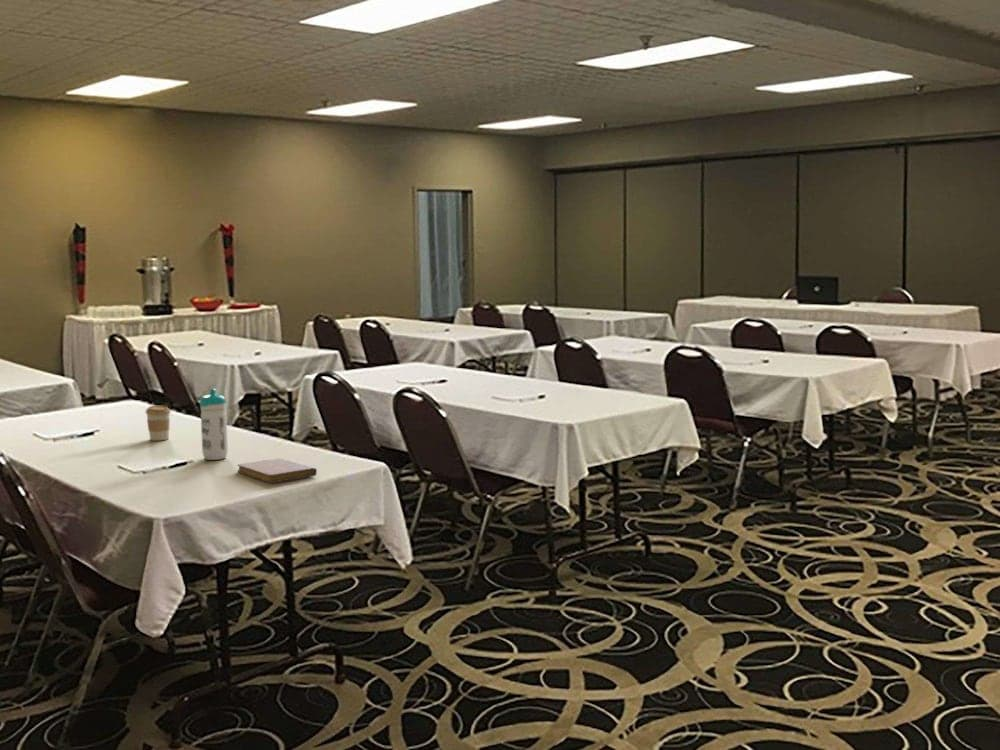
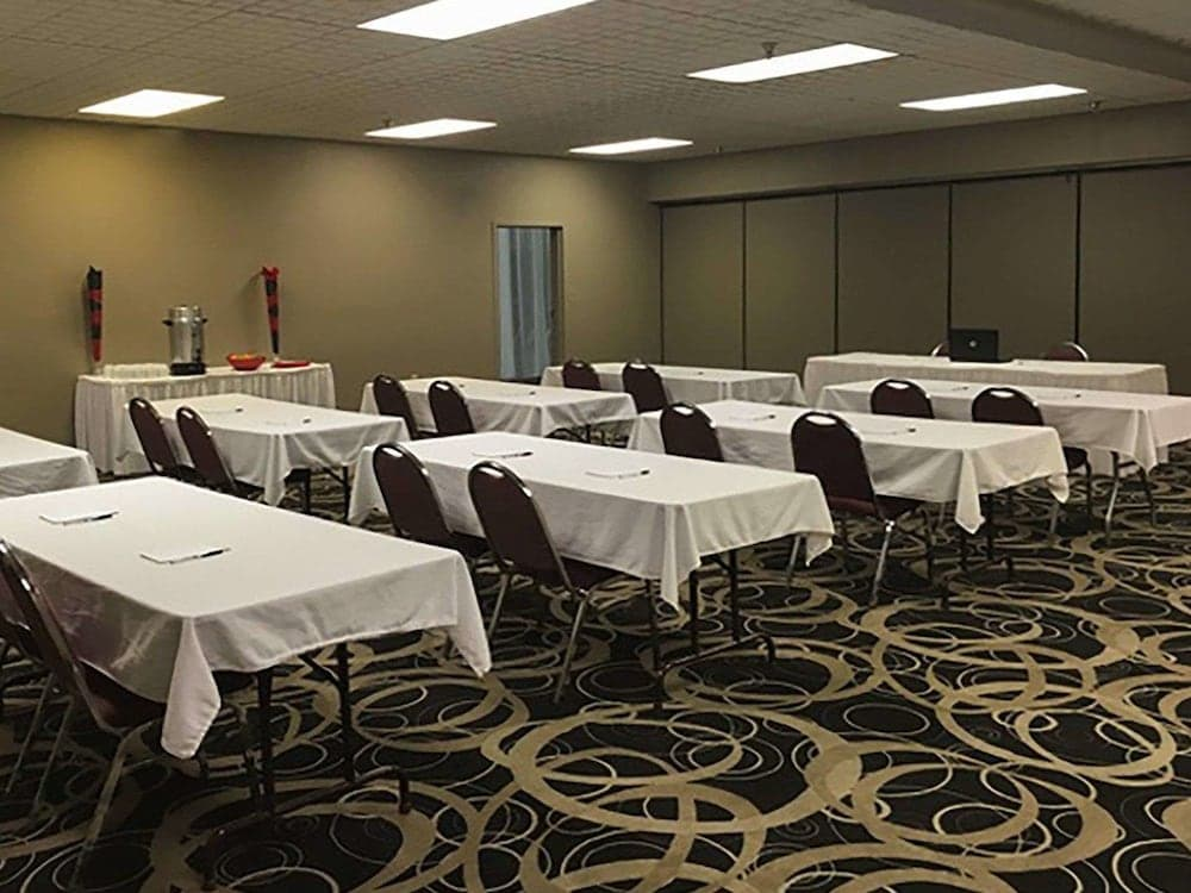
- notebook [236,458,318,484]
- water bottle [199,388,229,461]
- coffee cup [145,404,172,442]
